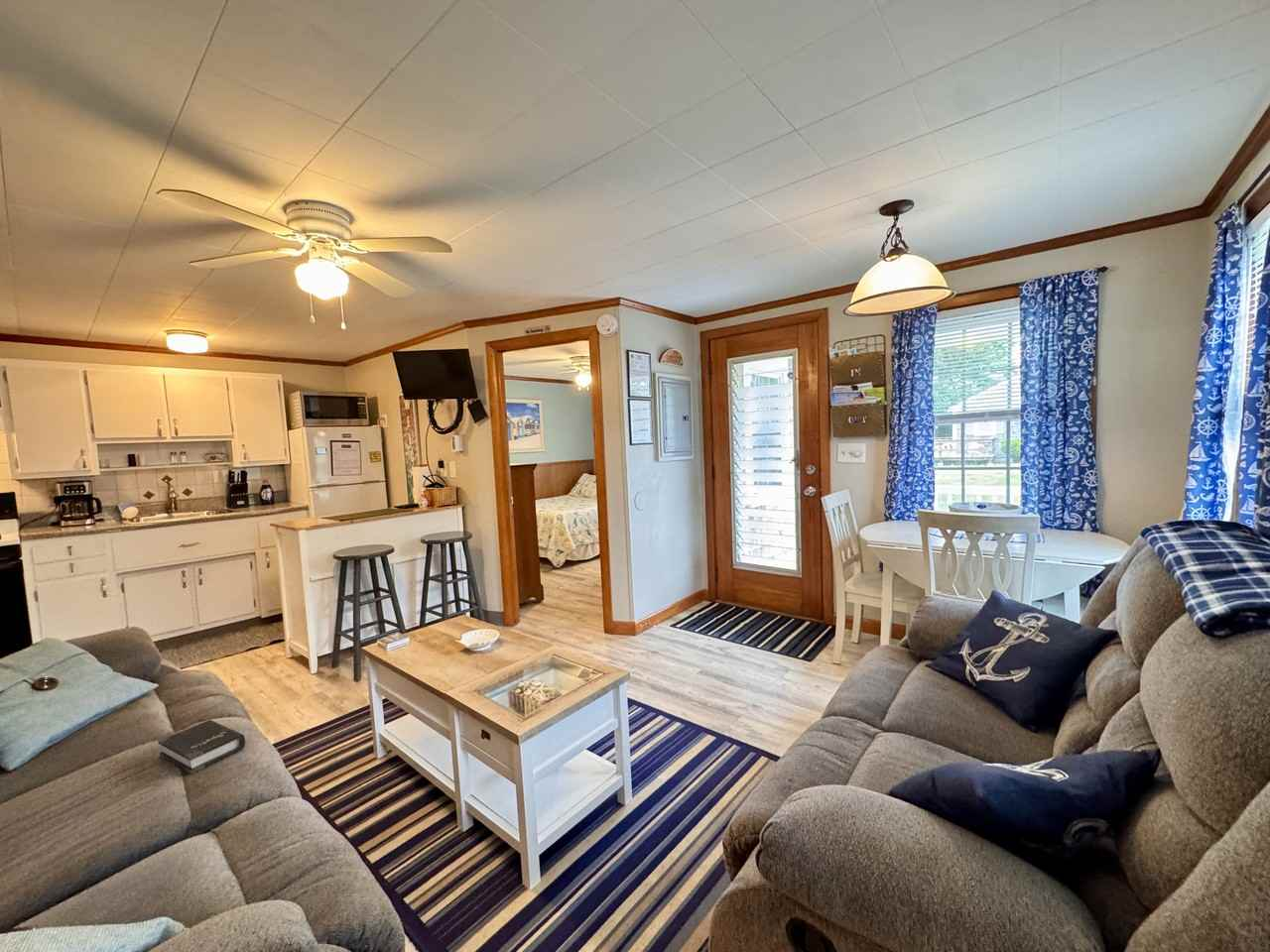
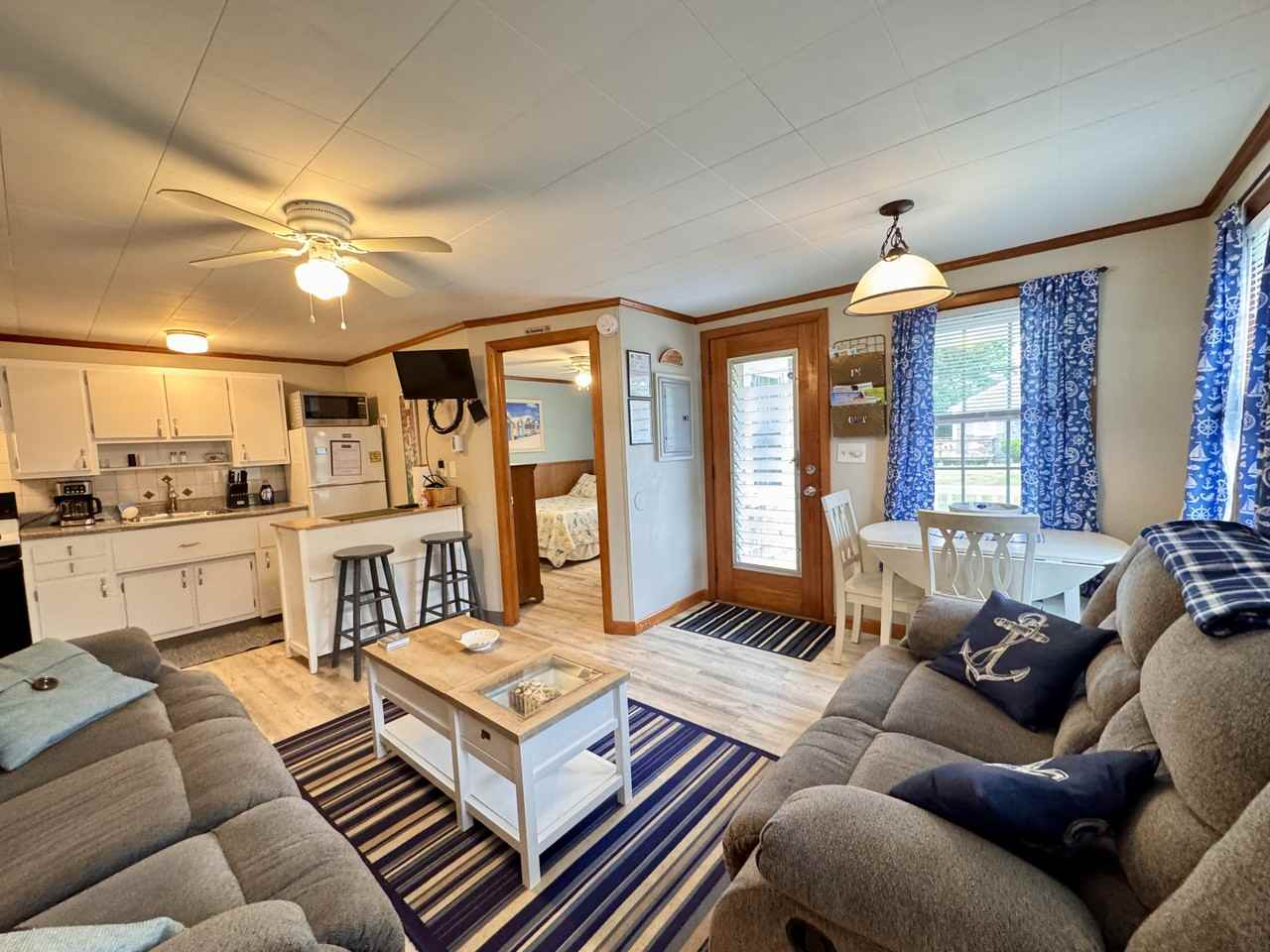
- hardback book [157,719,246,774]
